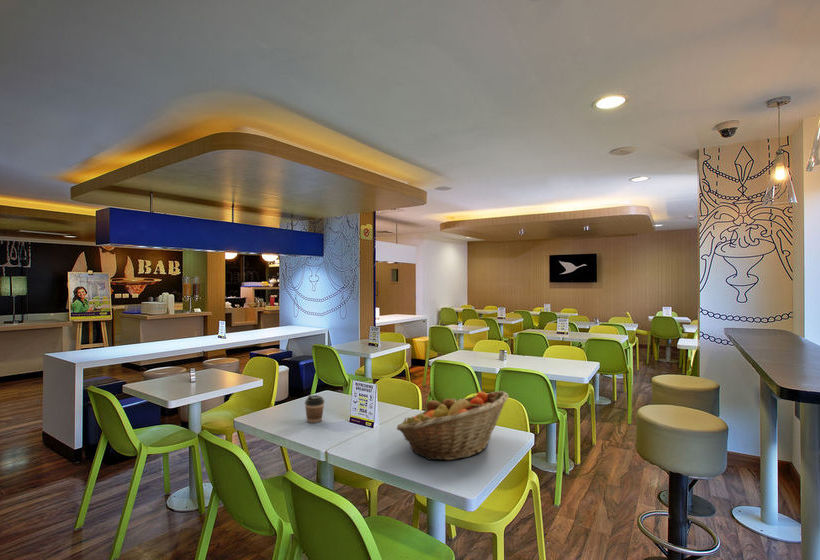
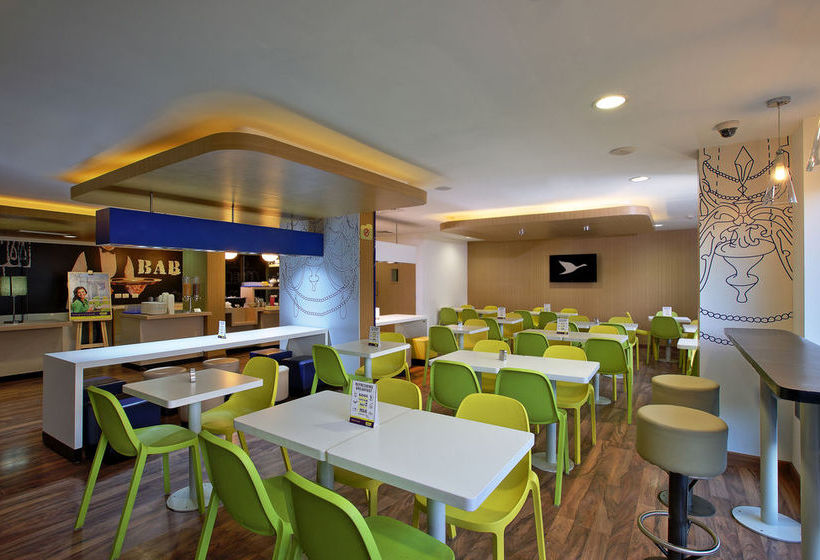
- fruit basket [396,390,509,461]
- coffee cup [304,394,325,424]
